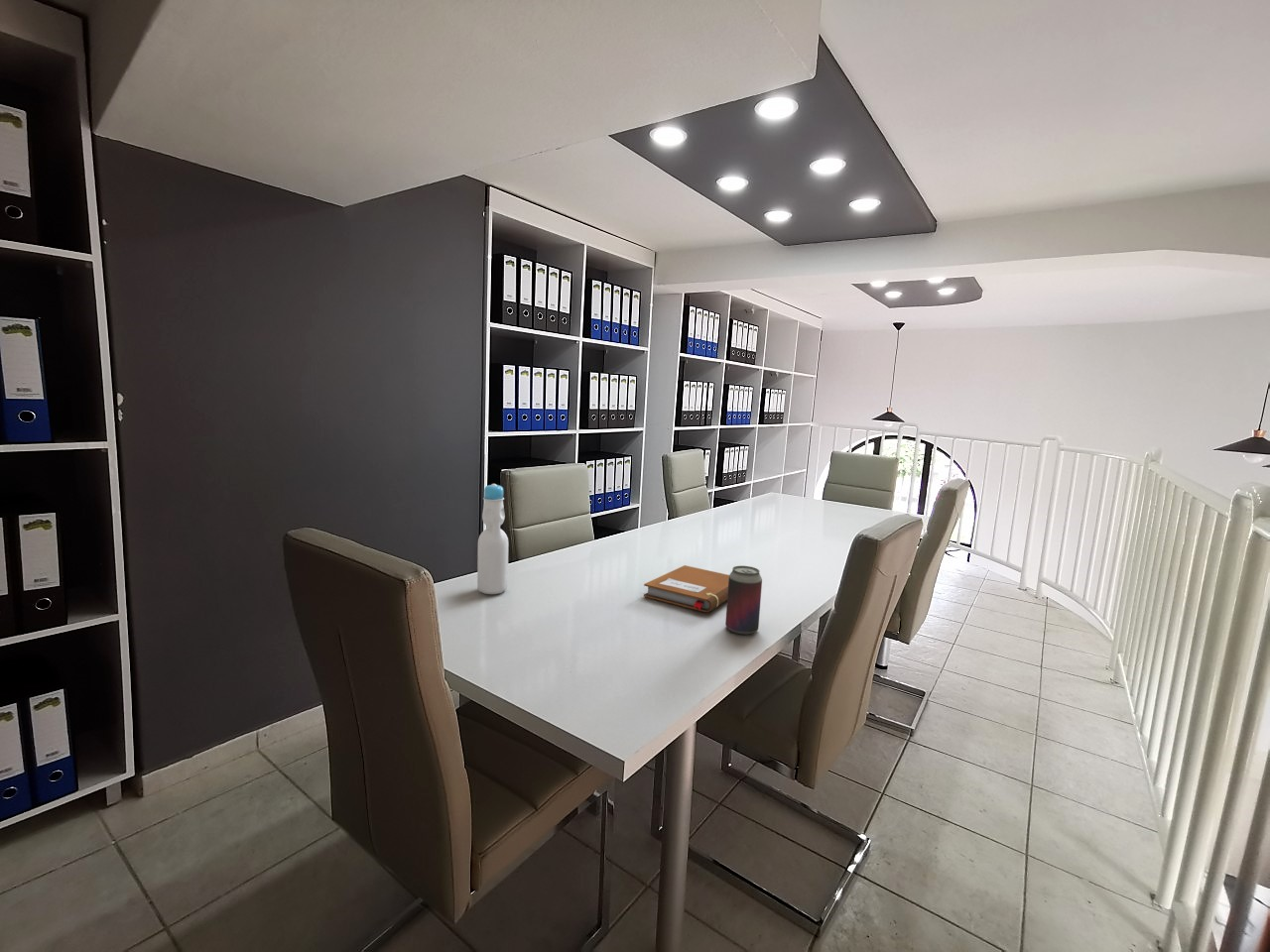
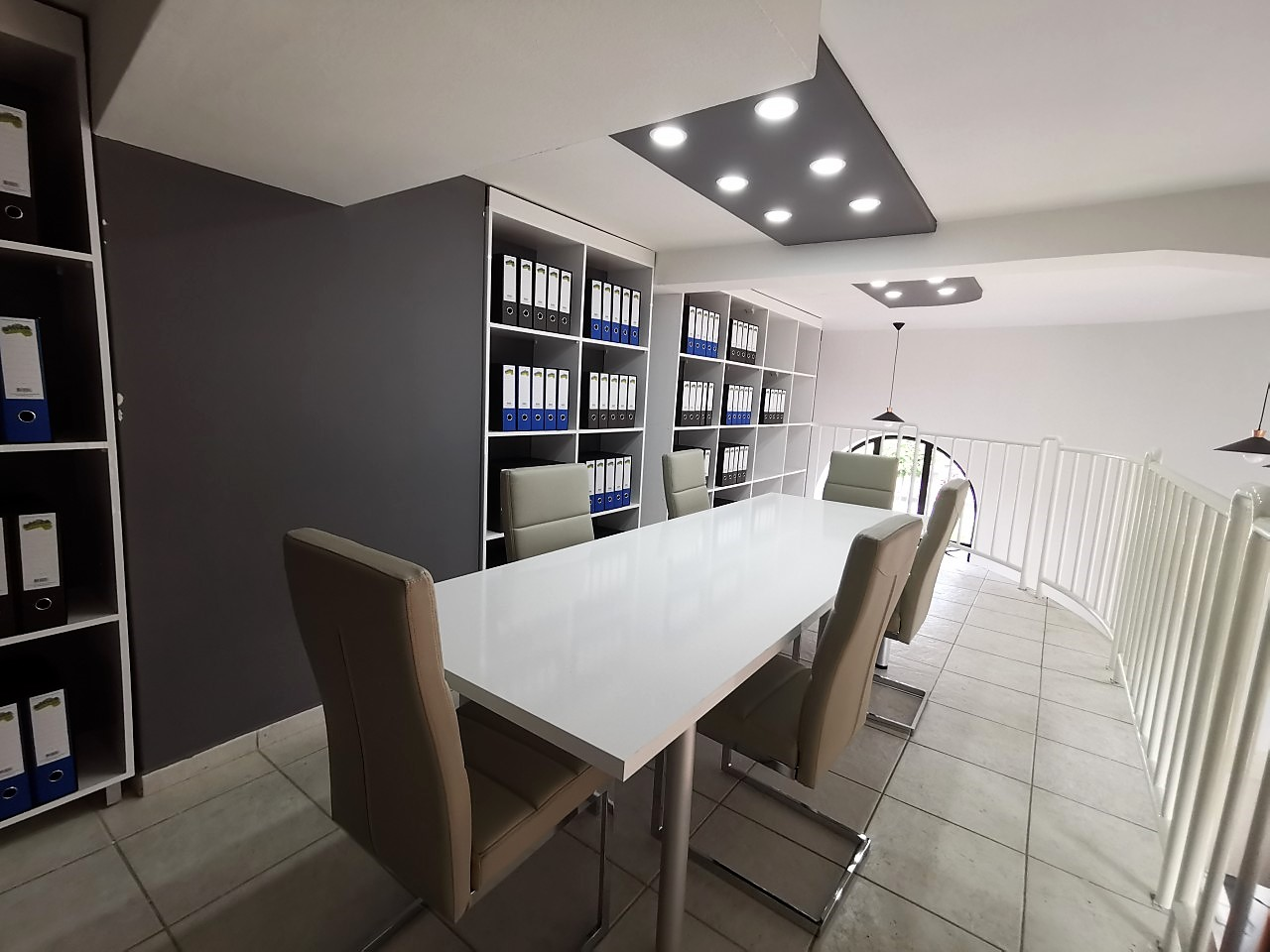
- bottle [476,483,509,595]
- beverage can [724,565,763,636]
- notebook [643,564,729,613]
